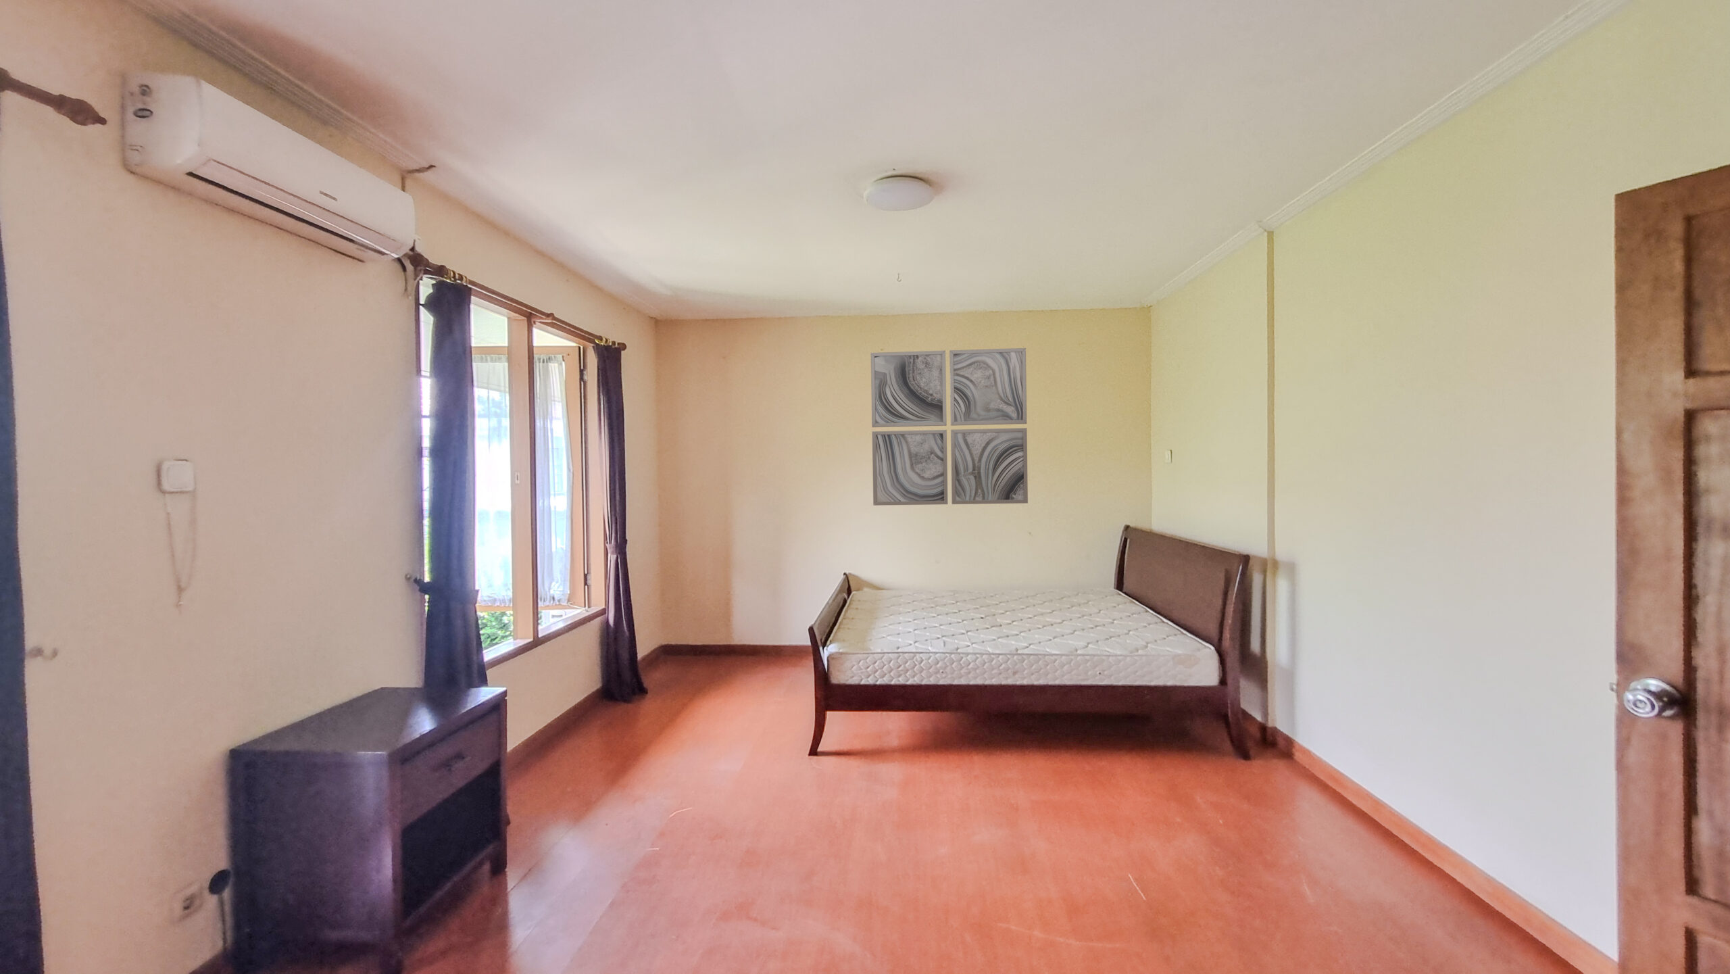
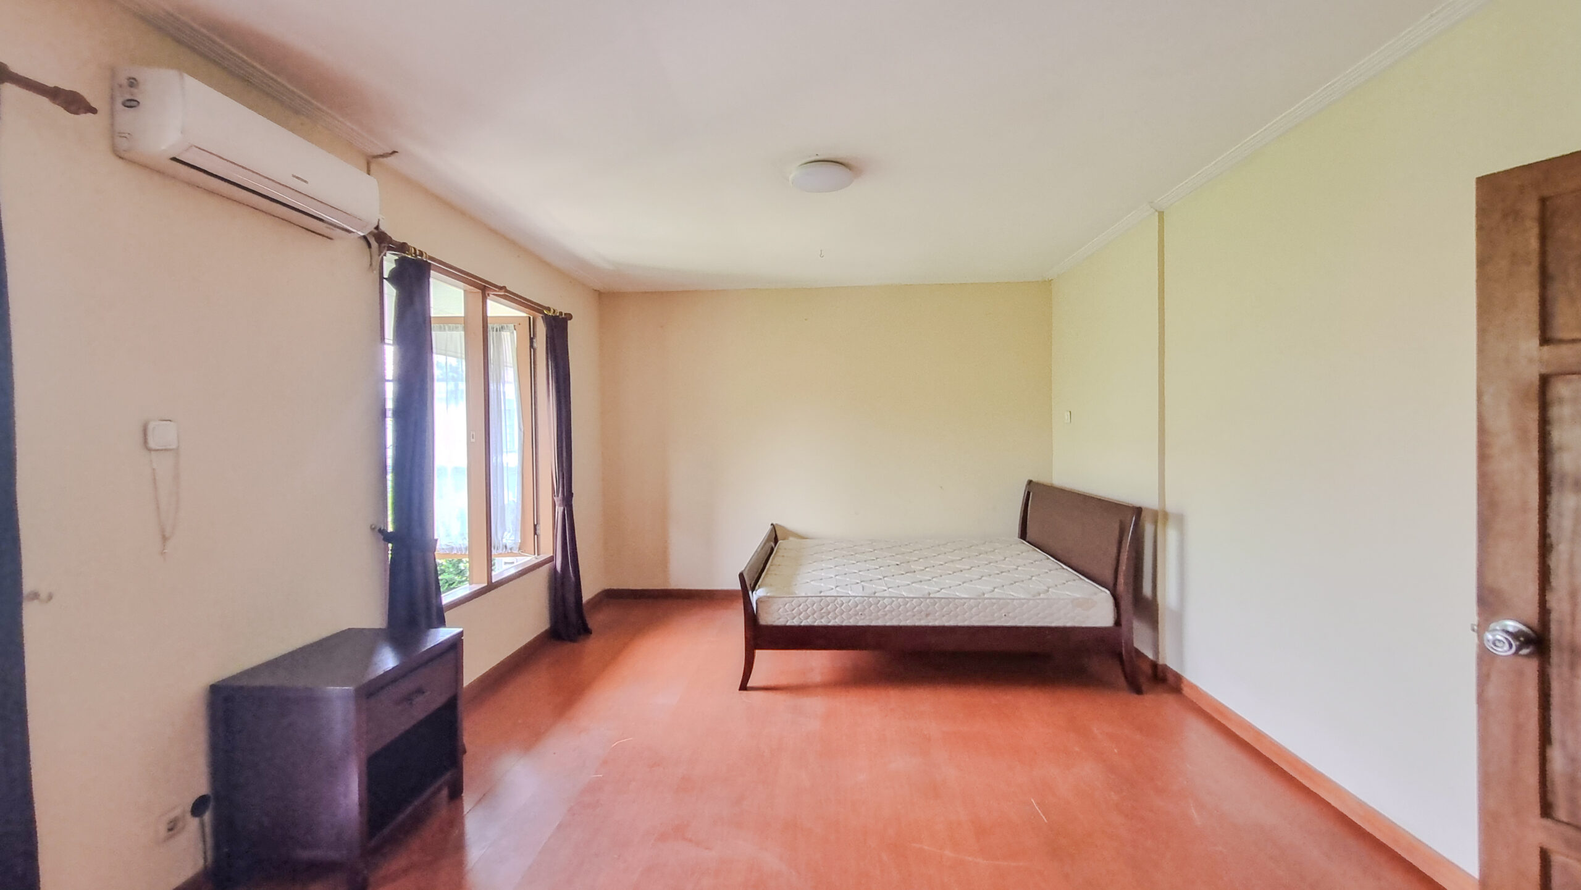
- wall art [871,347,1029,506]
